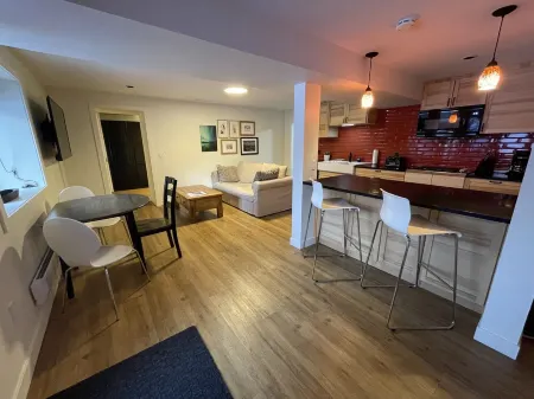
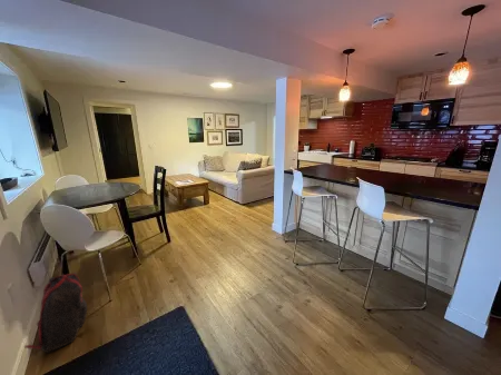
+ backpack [23,273,88,354]
